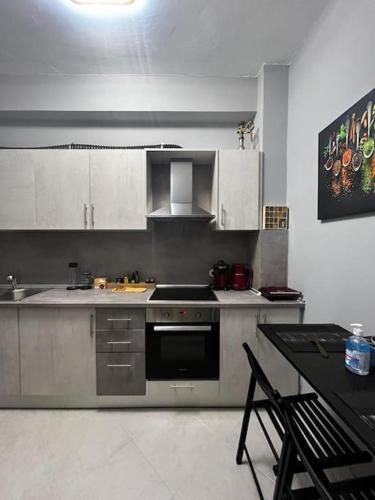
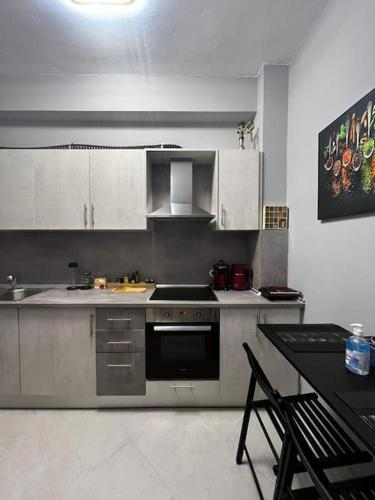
- spoon [308,335,329,358]
